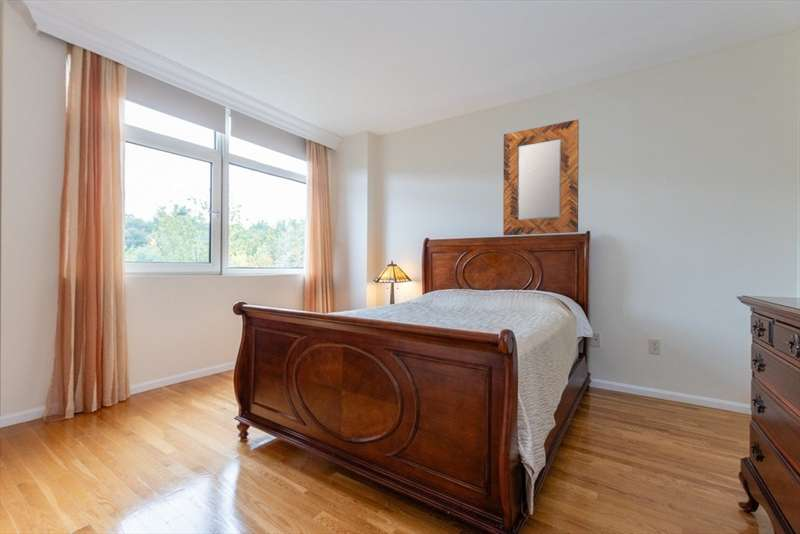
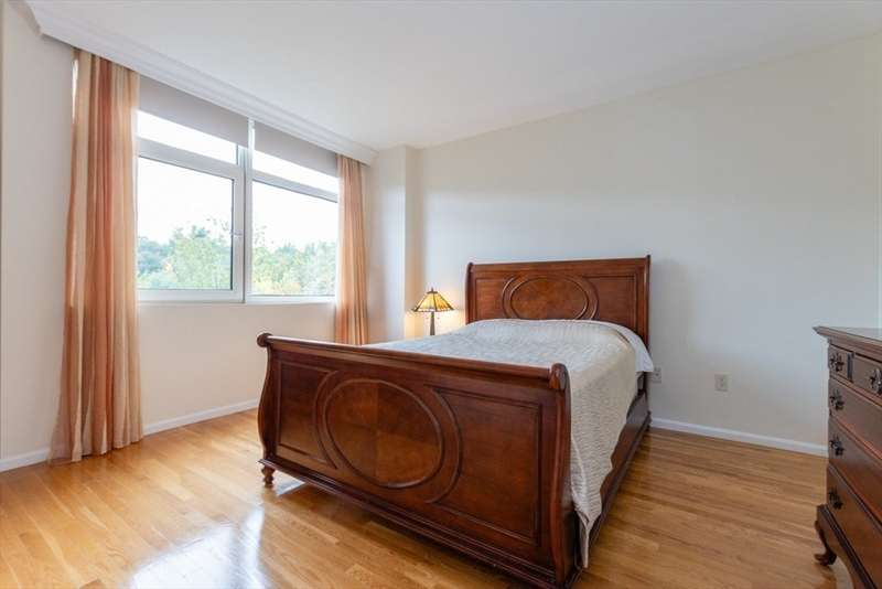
- home mirror [502,118,580,236]
